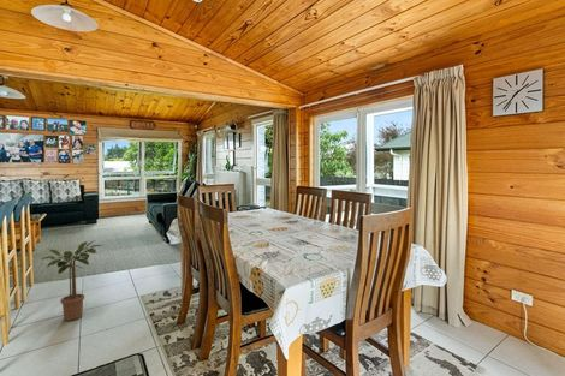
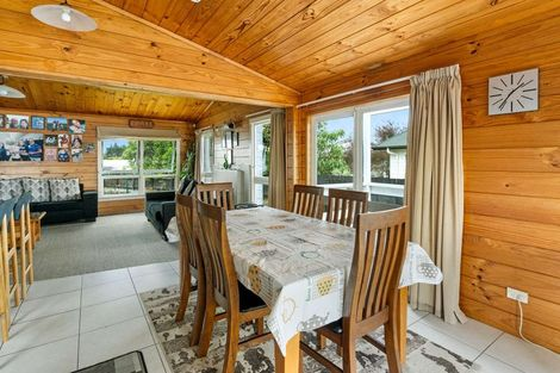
- potted plant [41,239,103,322]
